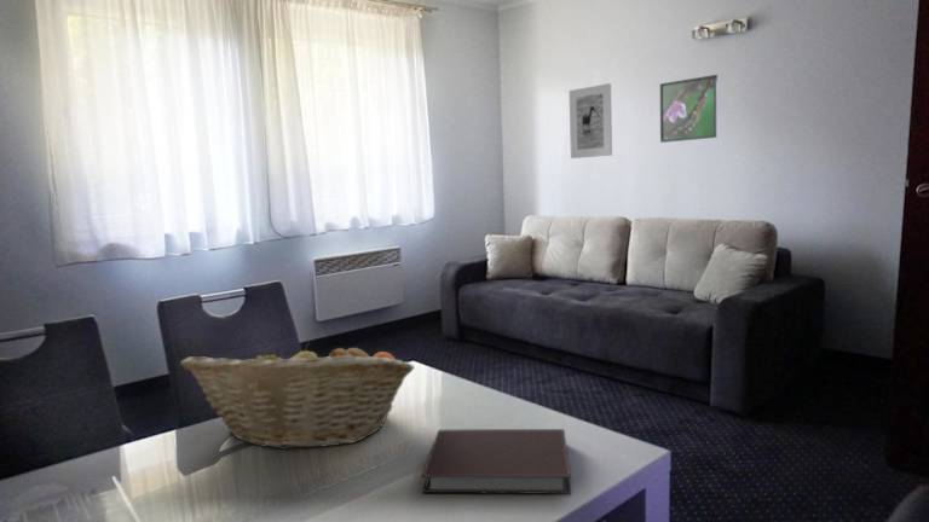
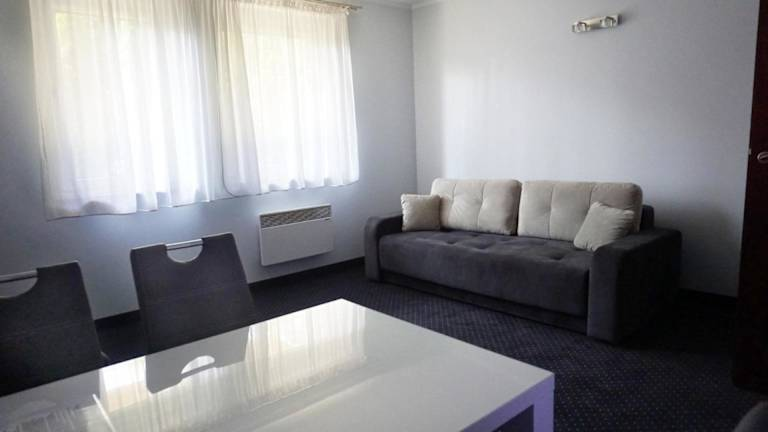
- notebook [421,428,572,495]
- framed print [567,82,613,160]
- fruit basket [179,338,416,451]
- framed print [659,74,719,144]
